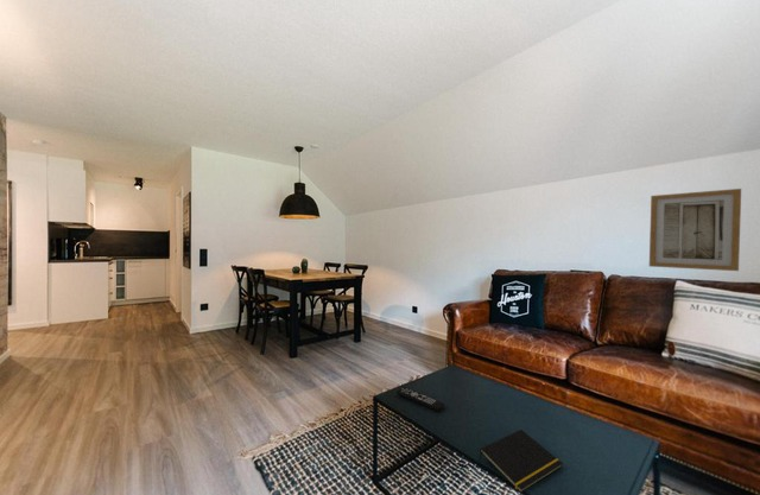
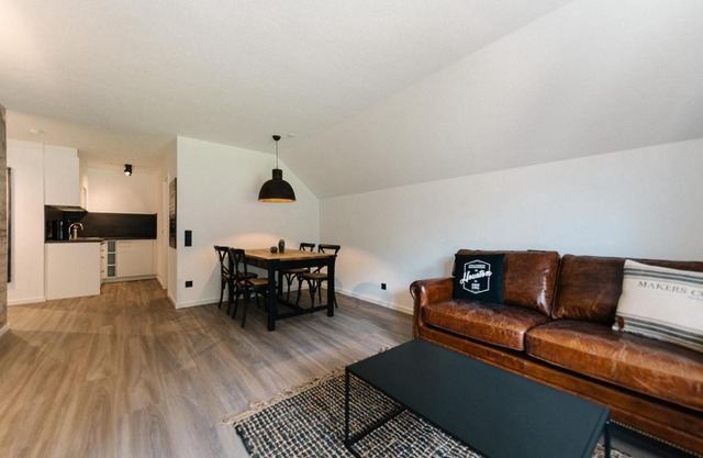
- remote control [395,386,445,413]
- notepad [477,429,564,494]
- wall art [648,188,742,272]
